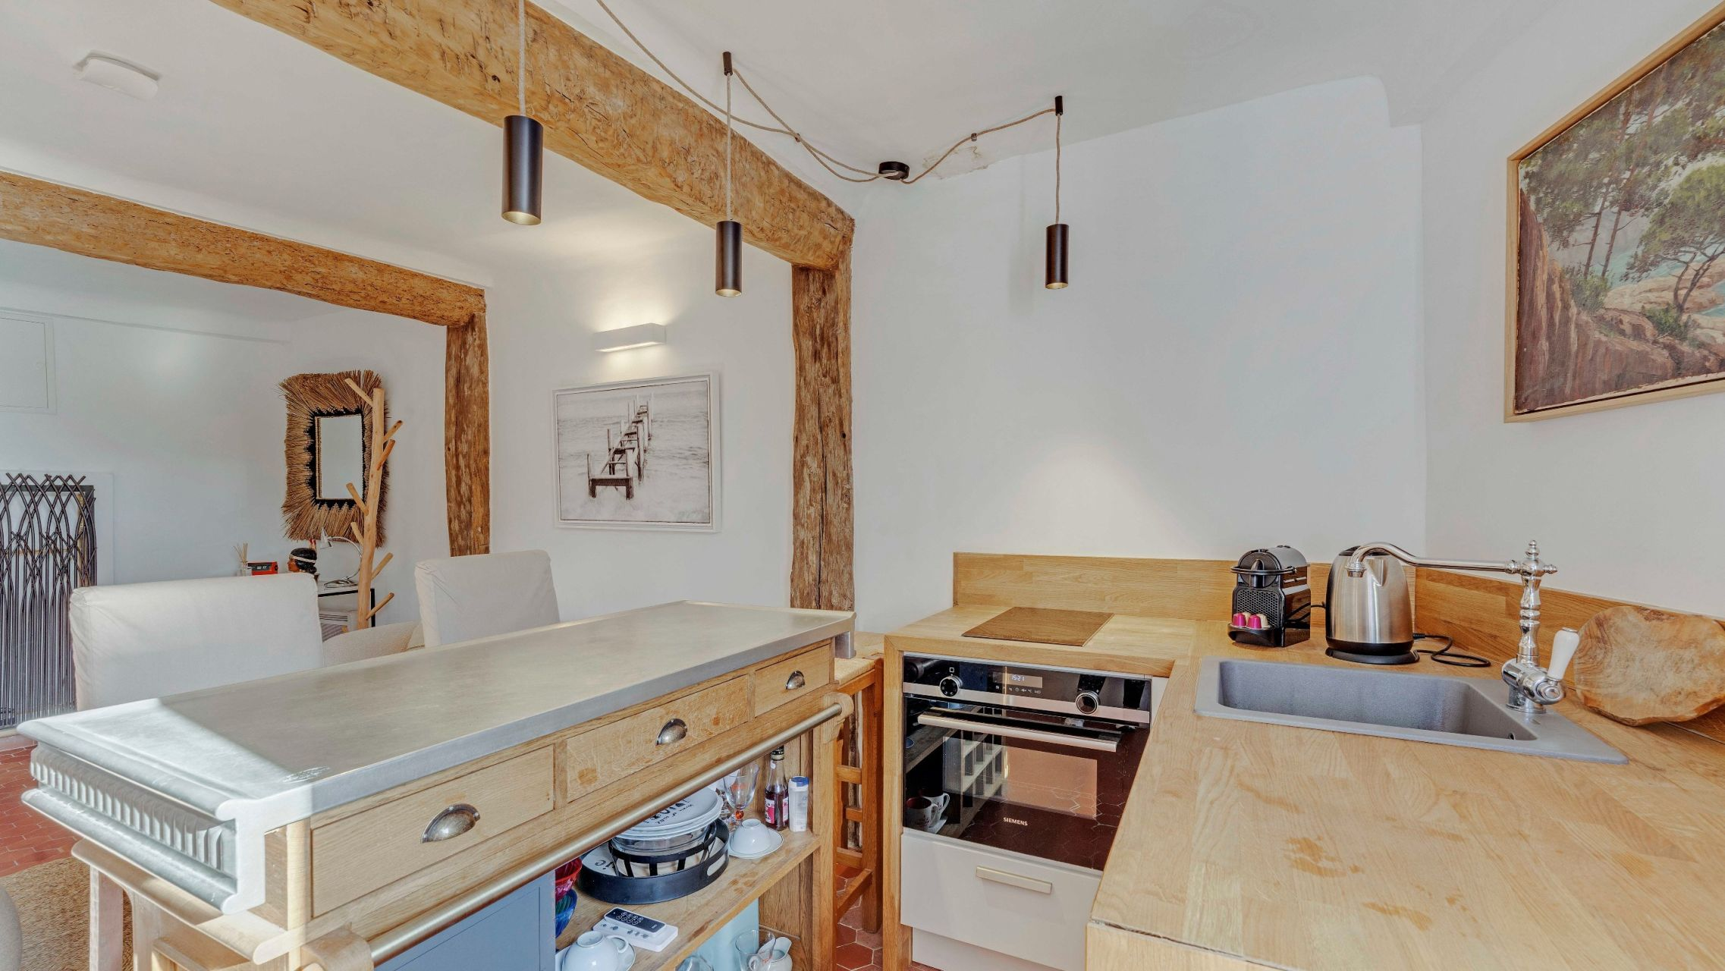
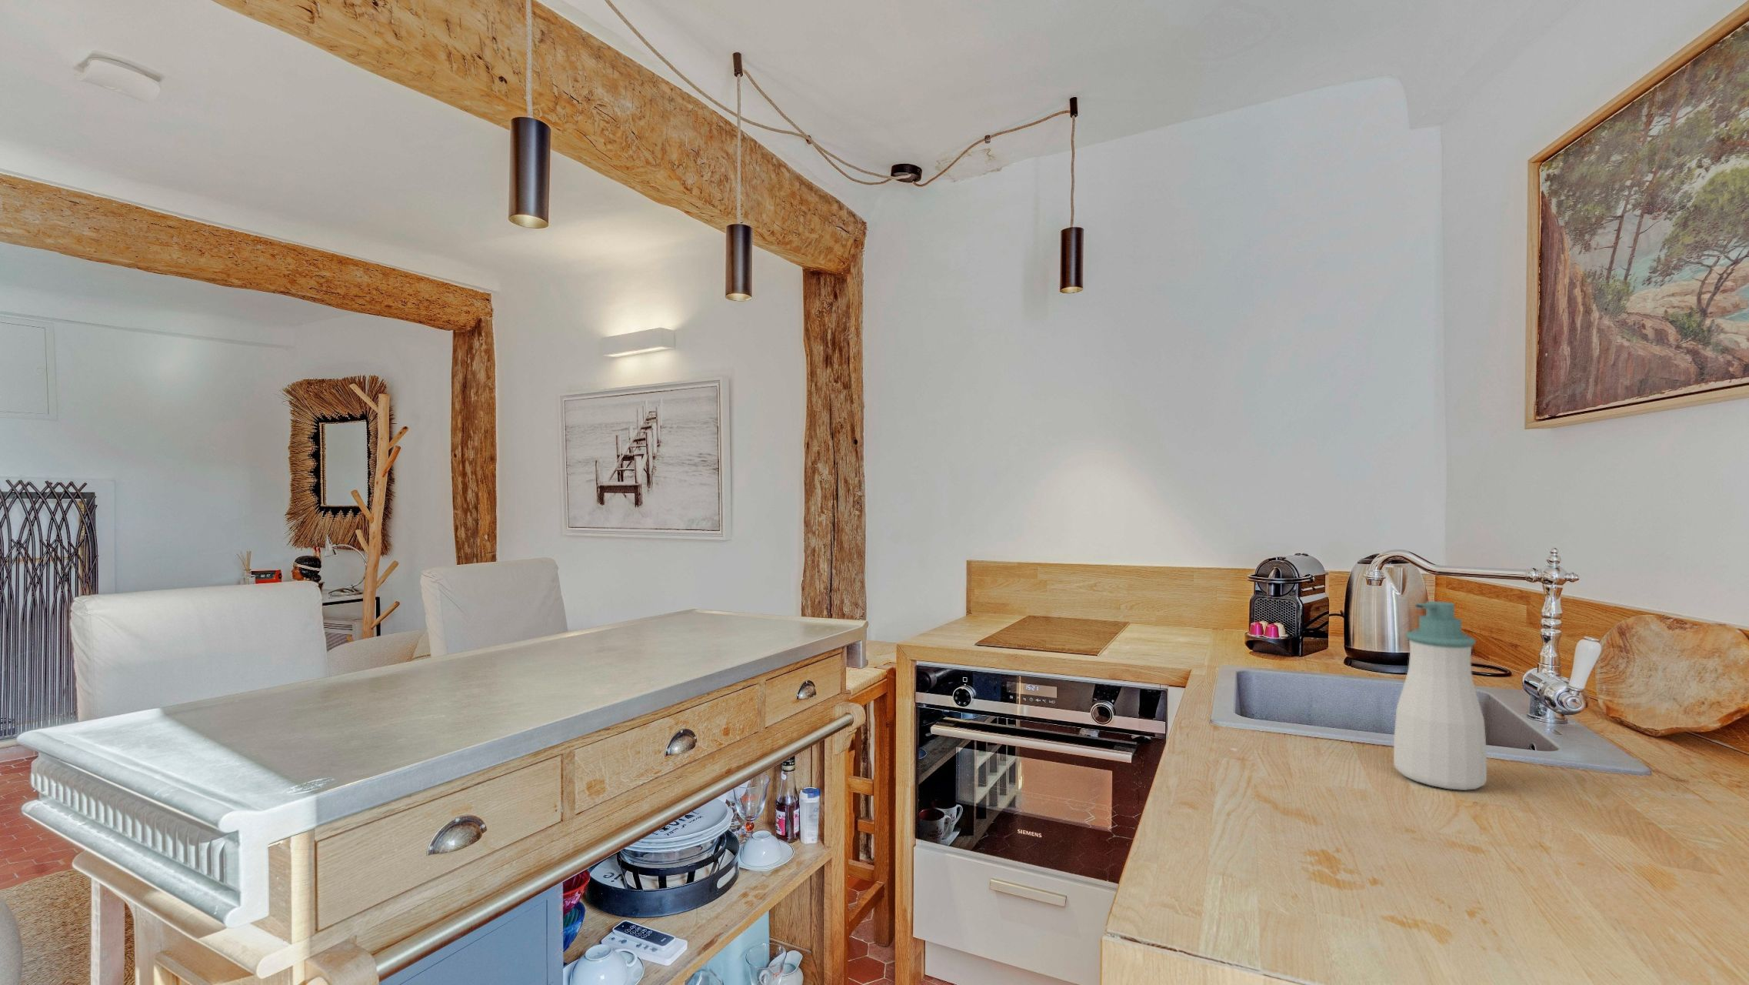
+ soap bottle [1393,601,1487,792]
